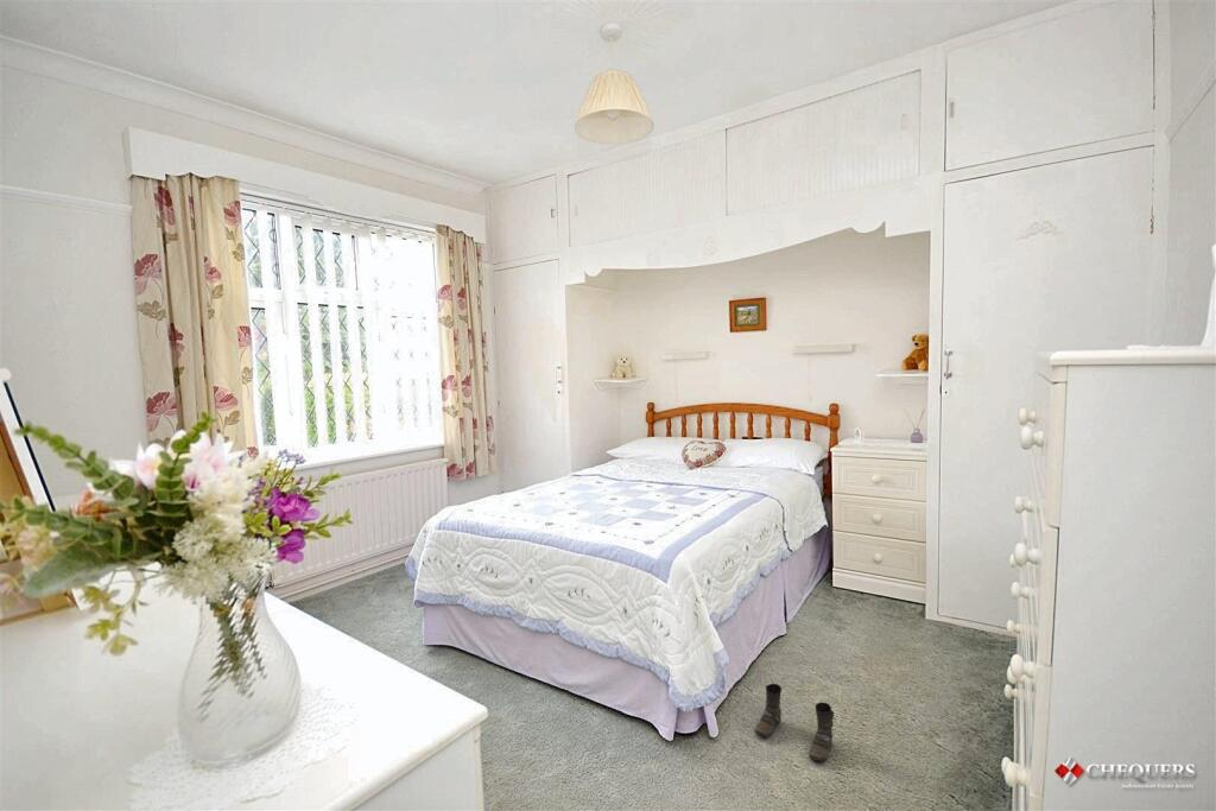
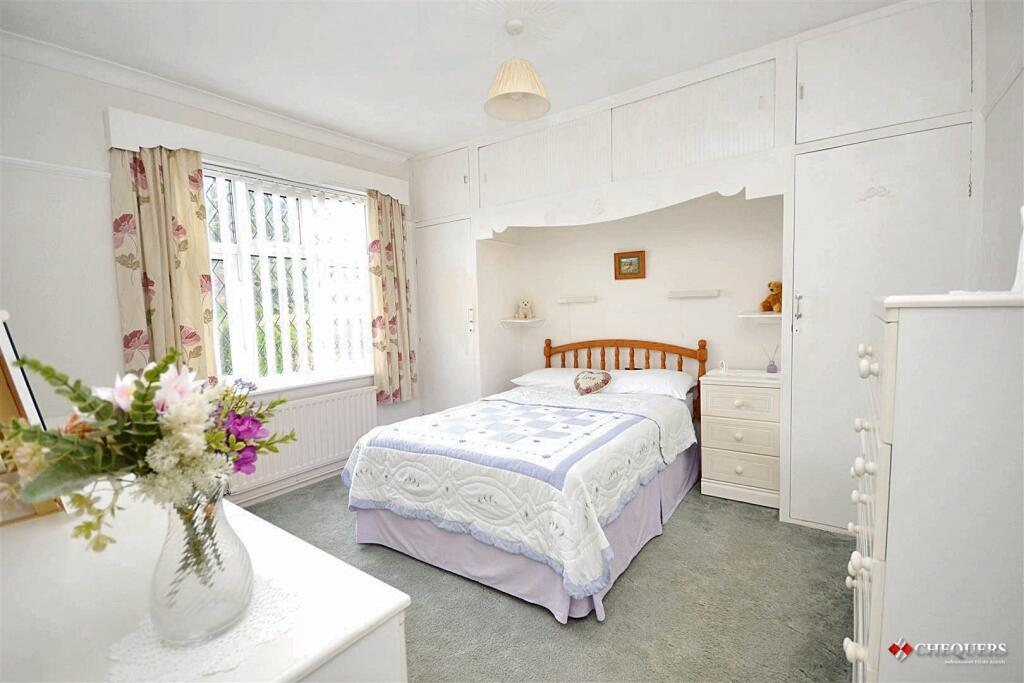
- boots [754,683,835,764]
